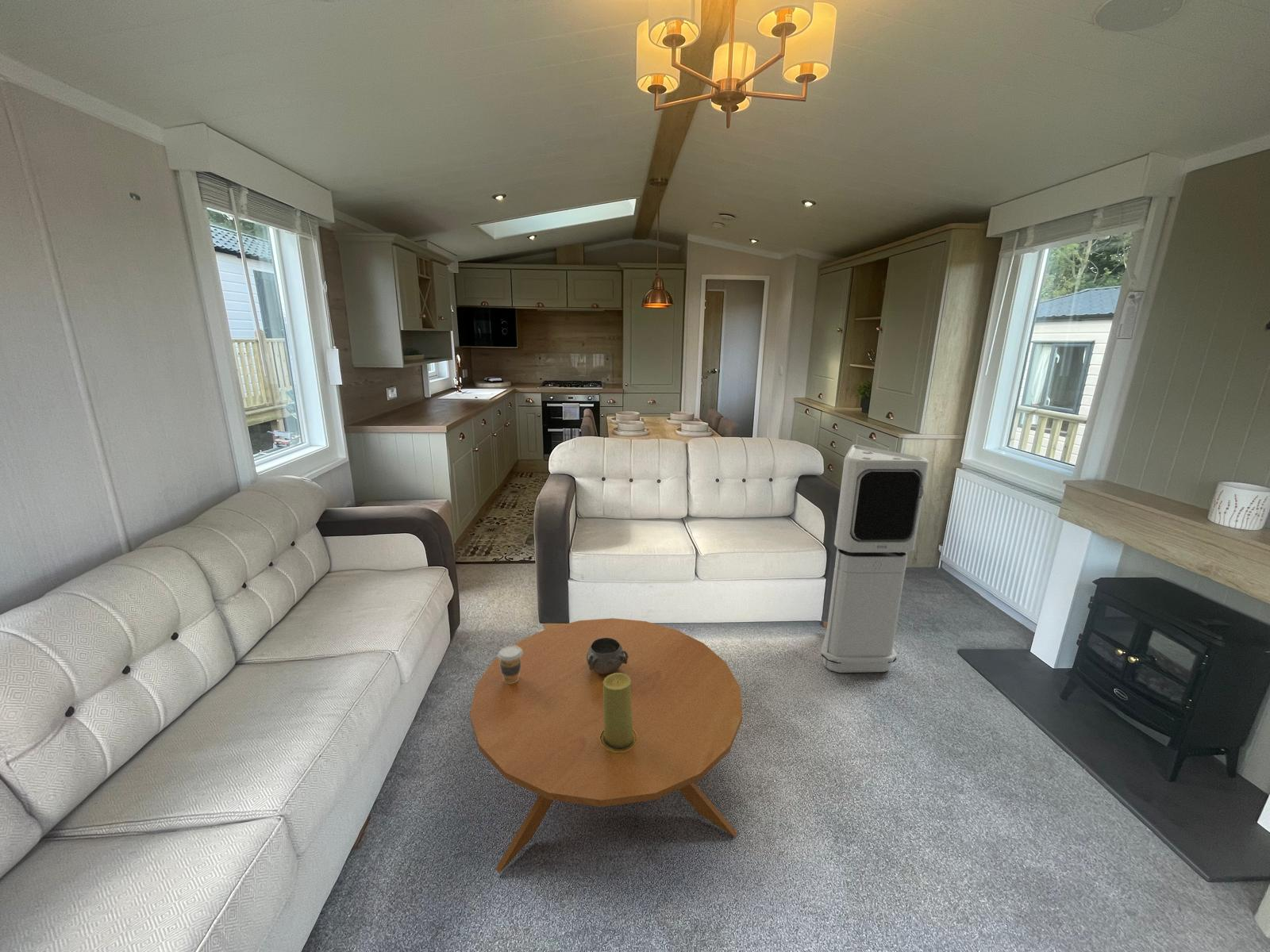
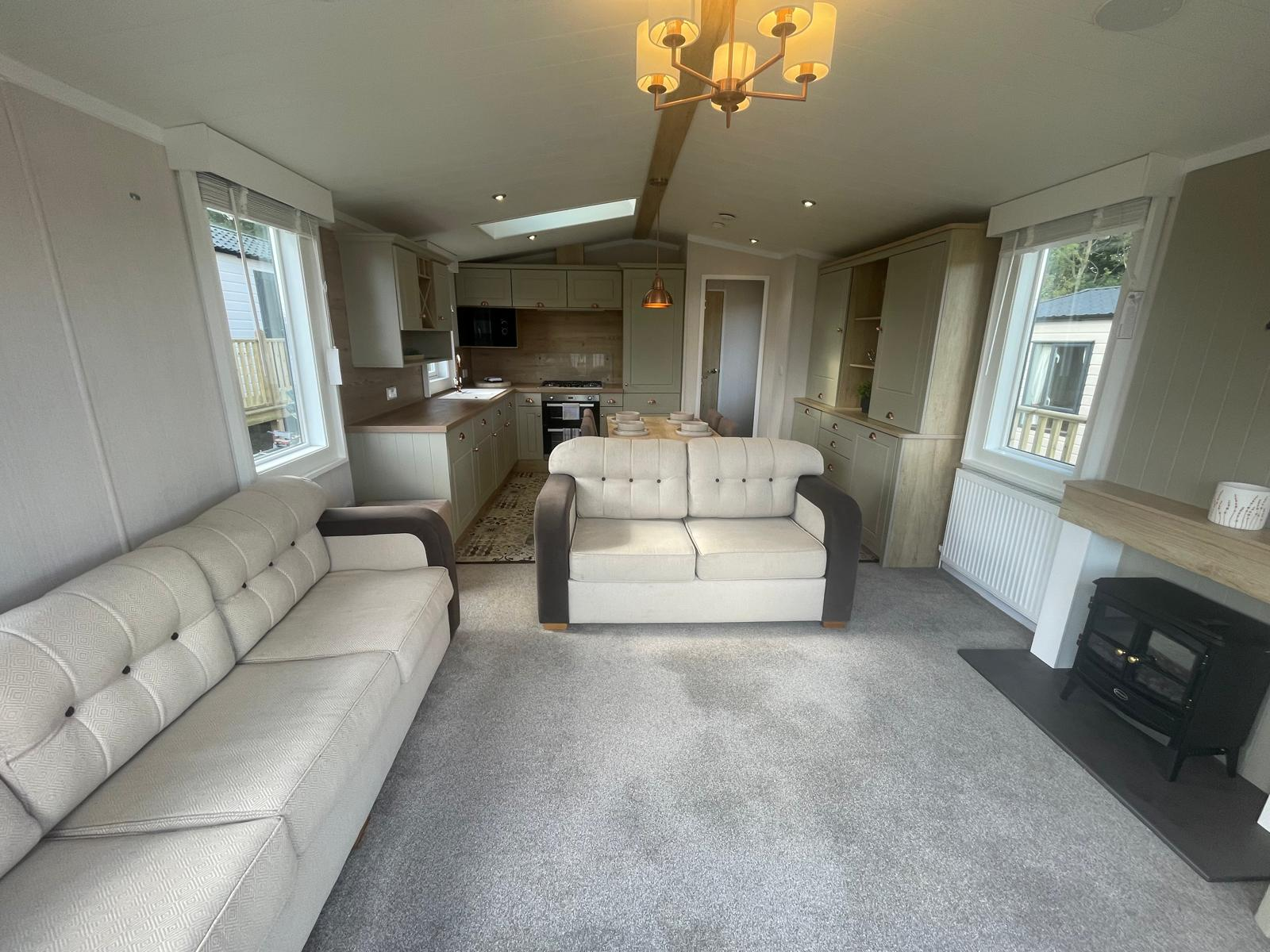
- decorative bowl [587,638,628,674]
- coffee cup [497,645,522,684]
- air purifier [820,444,929,674]
- candle [599,673,637,753]
- coffee table [469,617,743,873]
